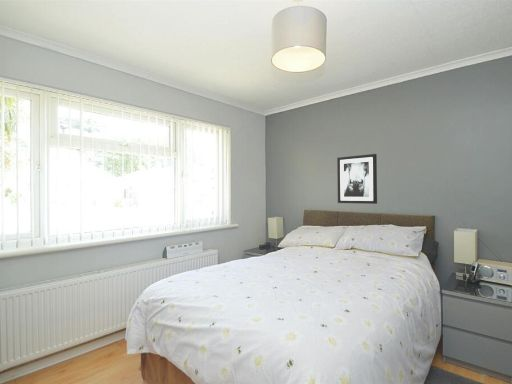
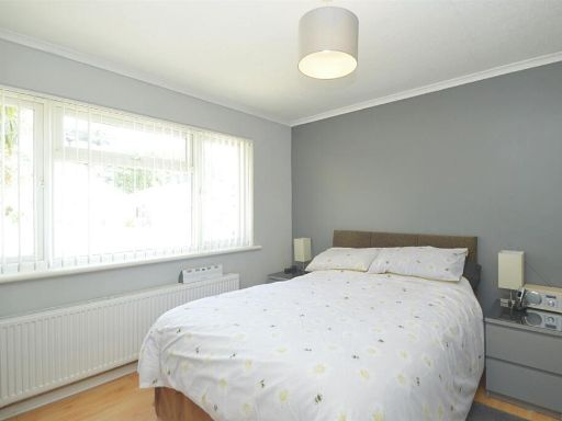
- wall art [336,153,378,205]
